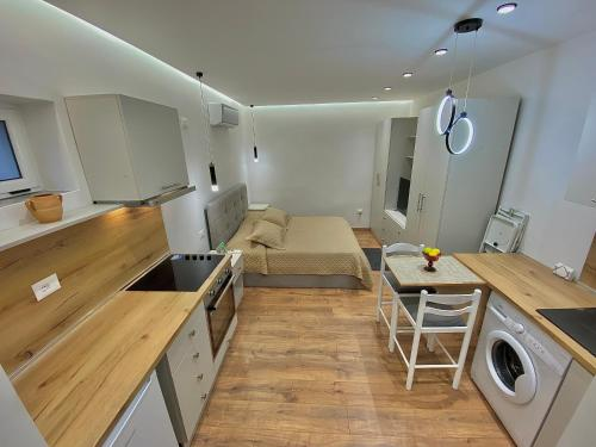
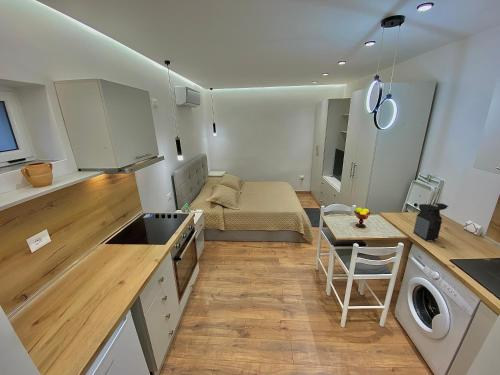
+ coffee maker [412,202,449,242]
